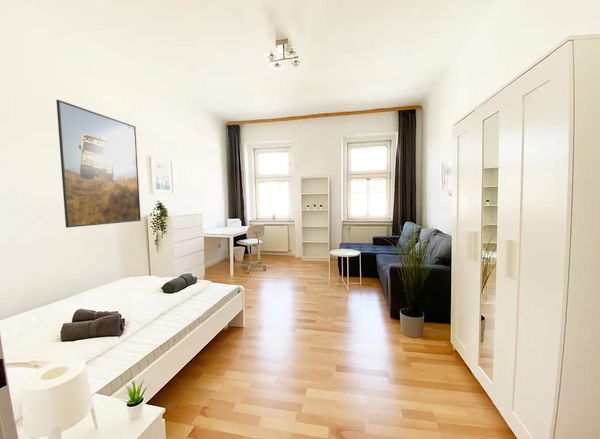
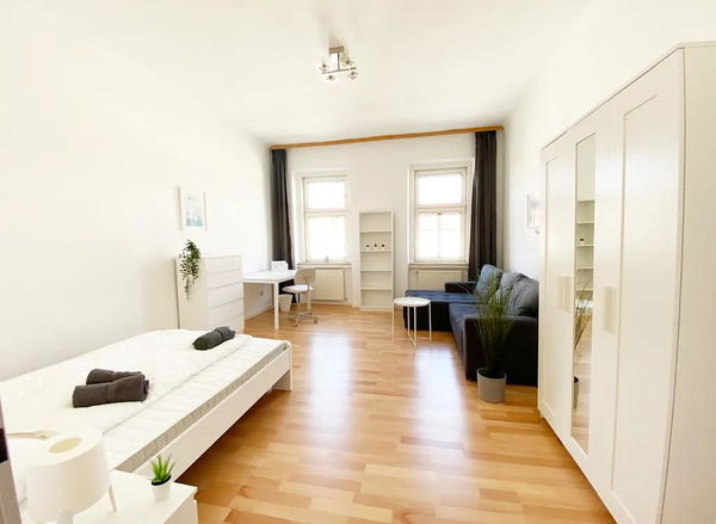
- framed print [55,99,142,229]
